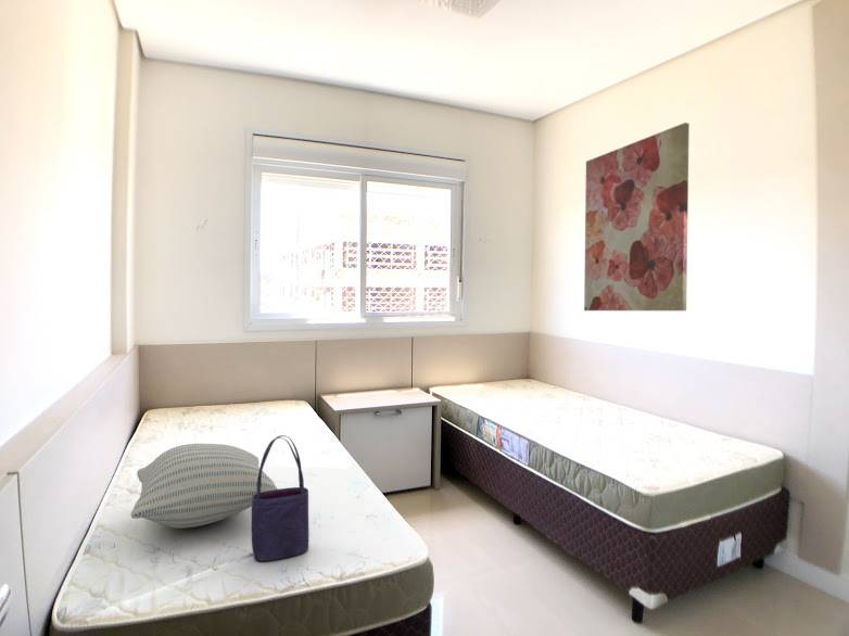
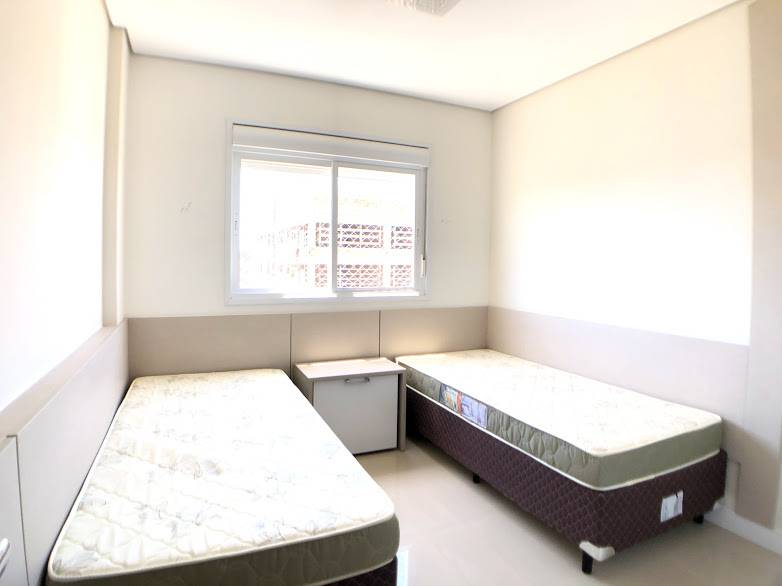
- pillow [130,443,278,530]
- wall art [583,122,690,311]
- tote bag [251,434,309,562]
